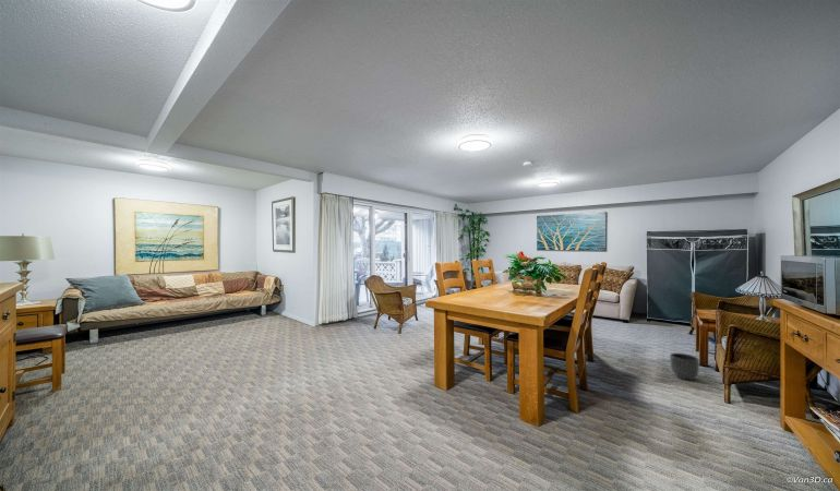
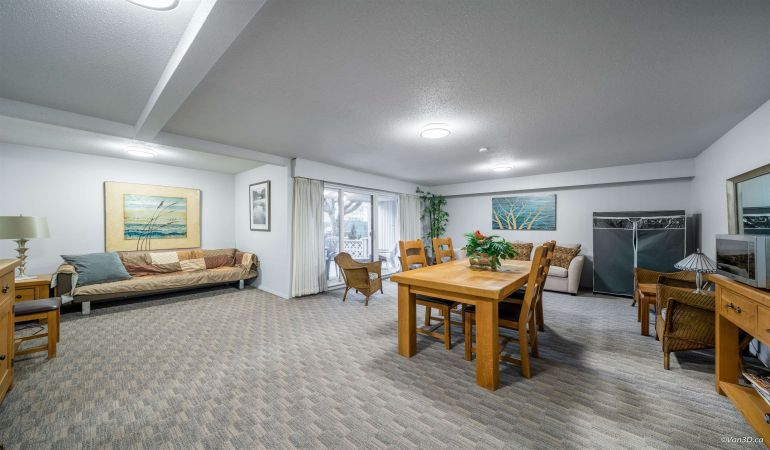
- planter [669,352,700,381]
